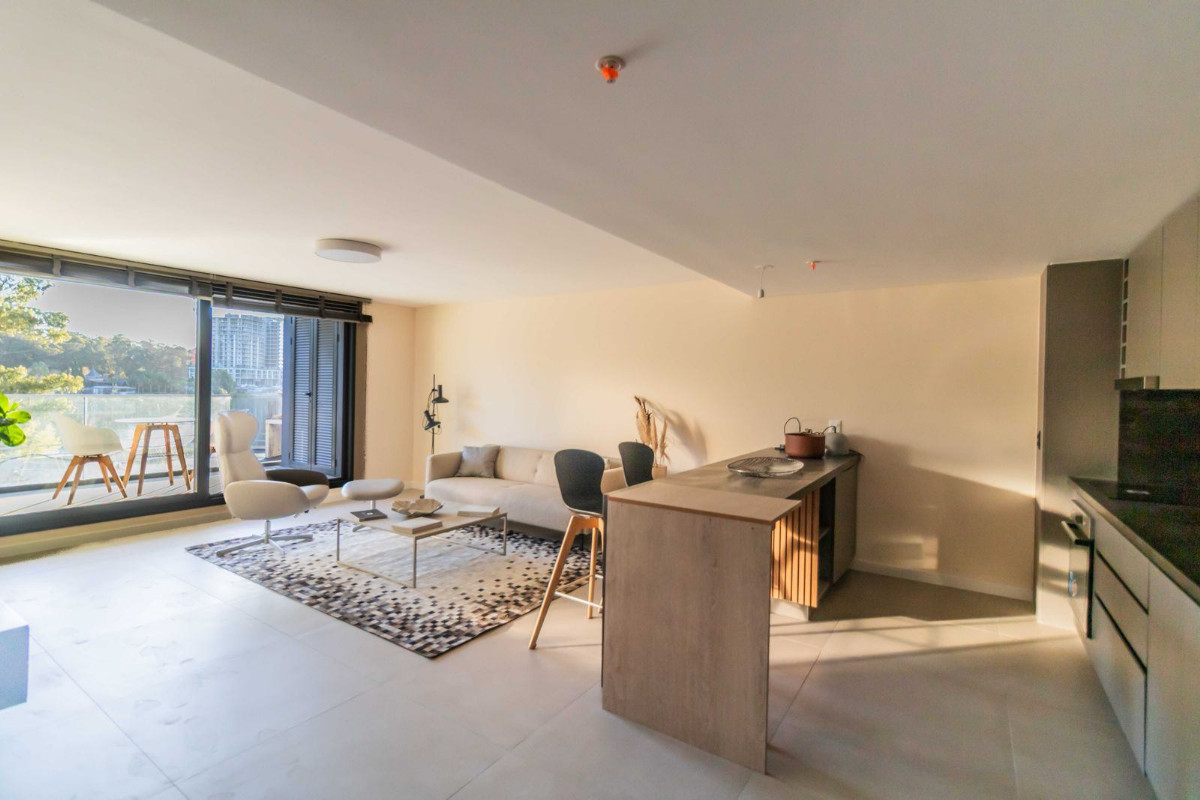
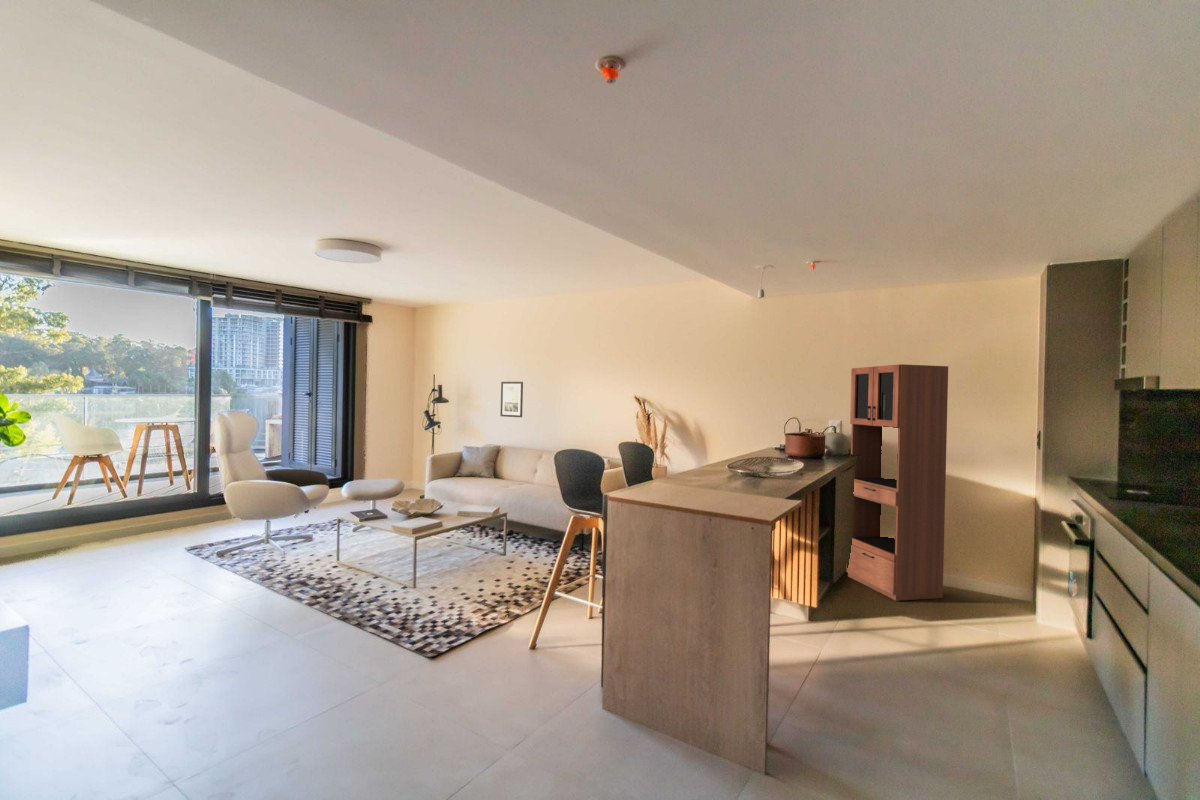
+ wall art [499,381,524,418]
+ cabinet [846,363,949,602]
